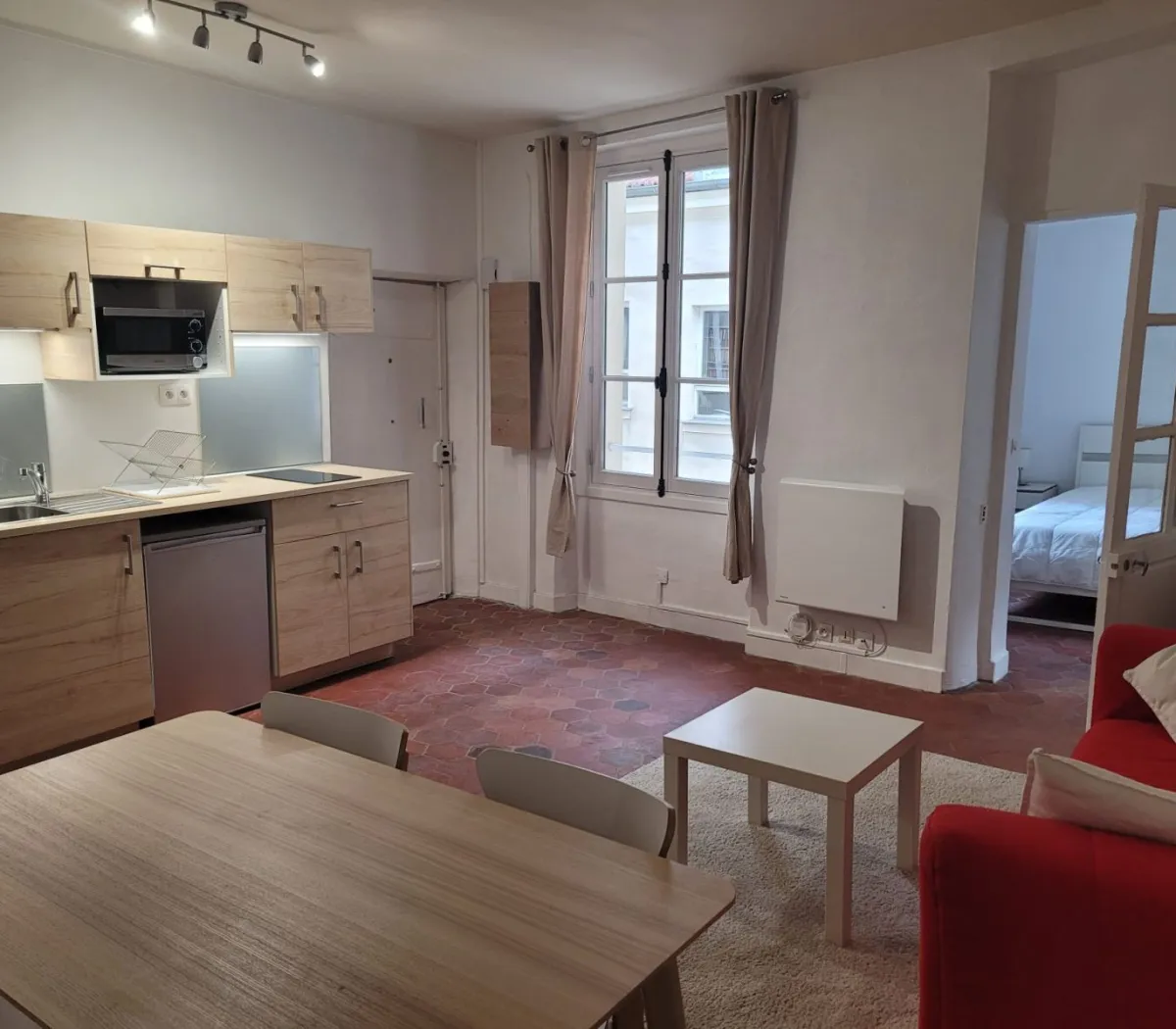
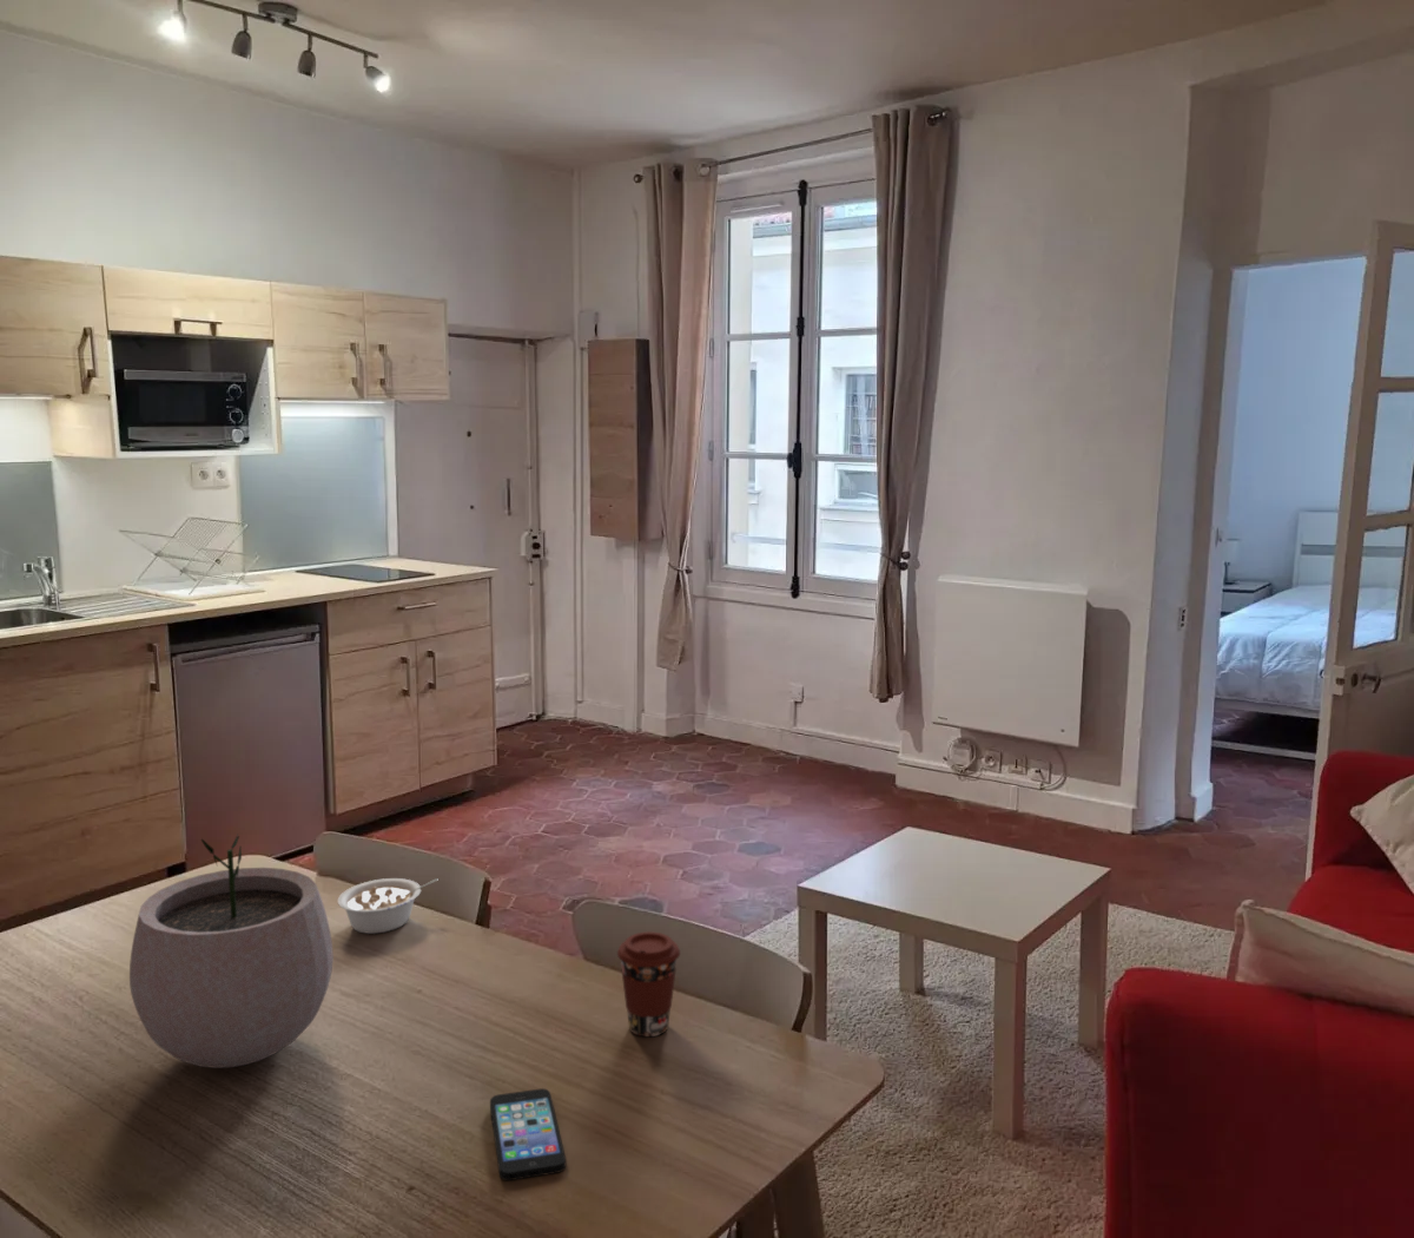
+ legume [337,877,439,935]
+ coffee cup [617,930,681,1037]
+ smartphone [489,1088,566,1181]
+ plant pot [129,835,333,1070]
